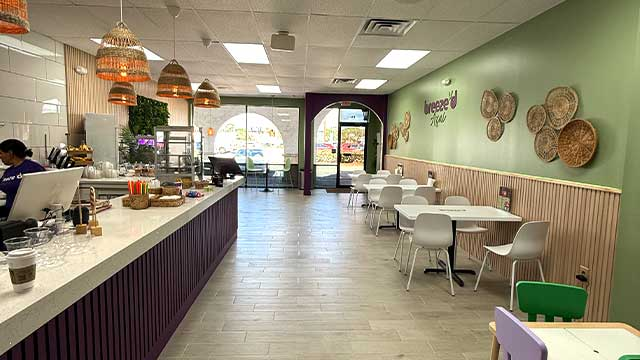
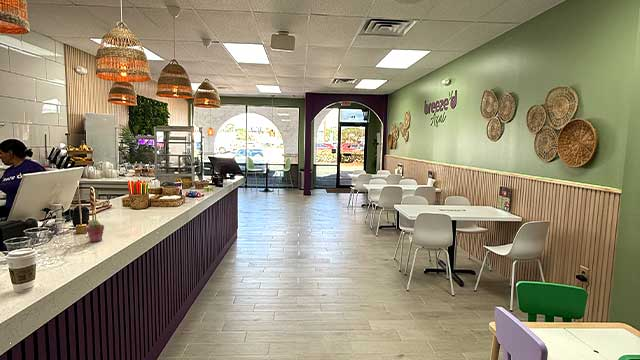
+ potted succulent [85,220,105,243]
